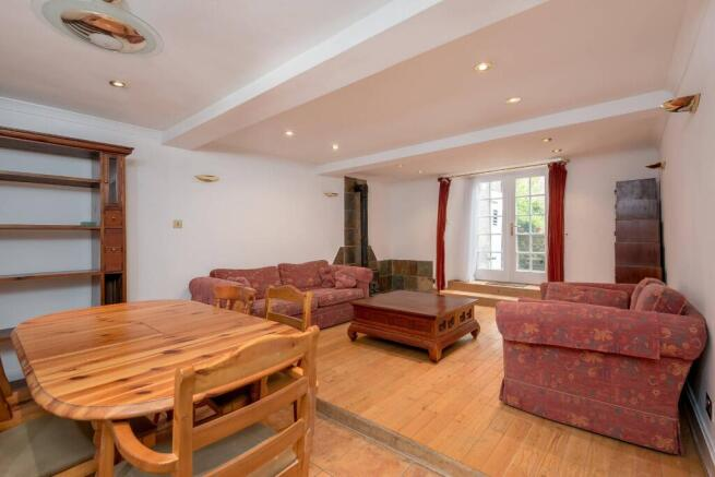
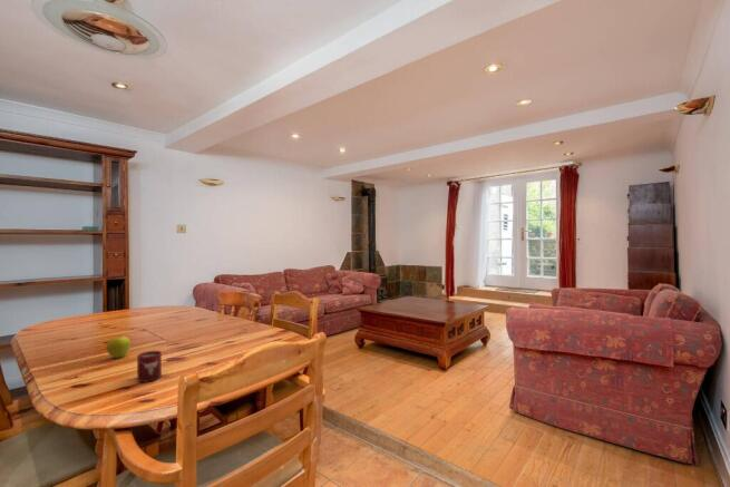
+ cup [136,350,163,383]
+ fruit [106,335,132,359]
